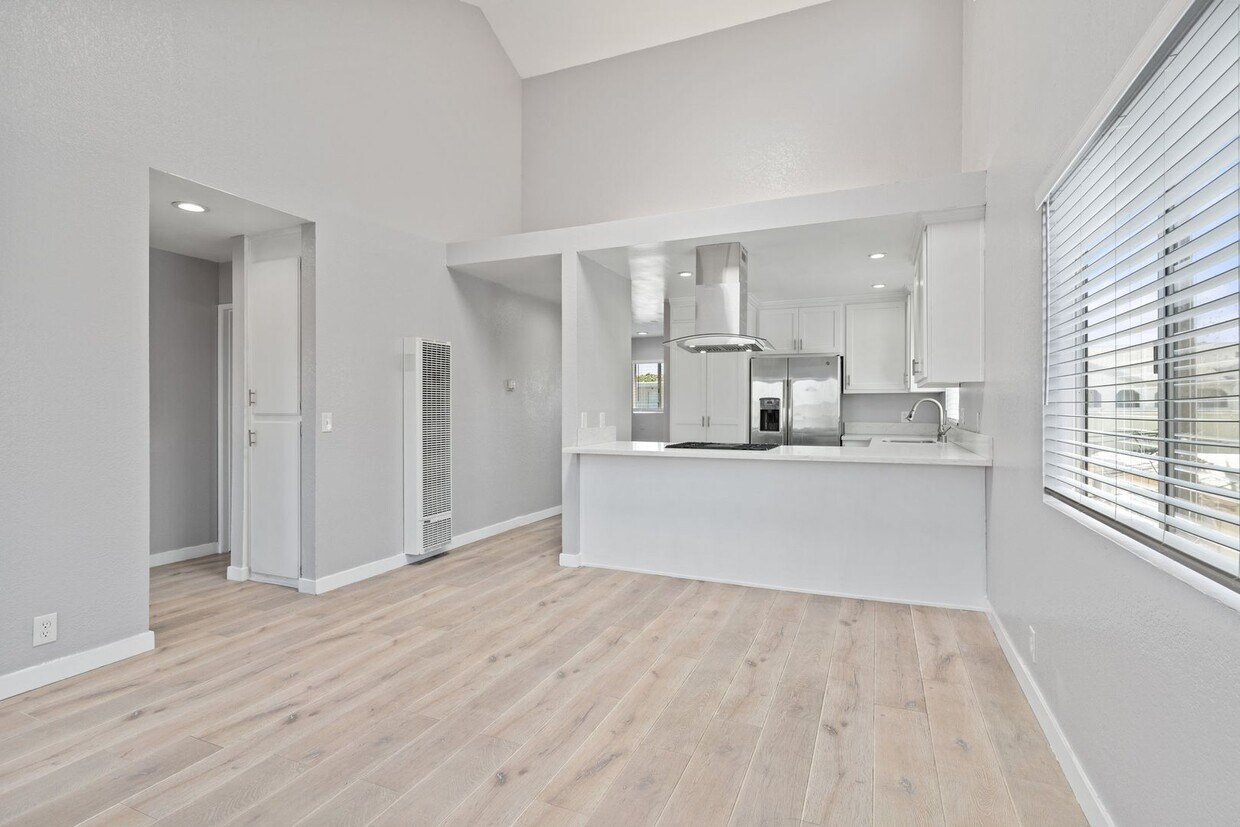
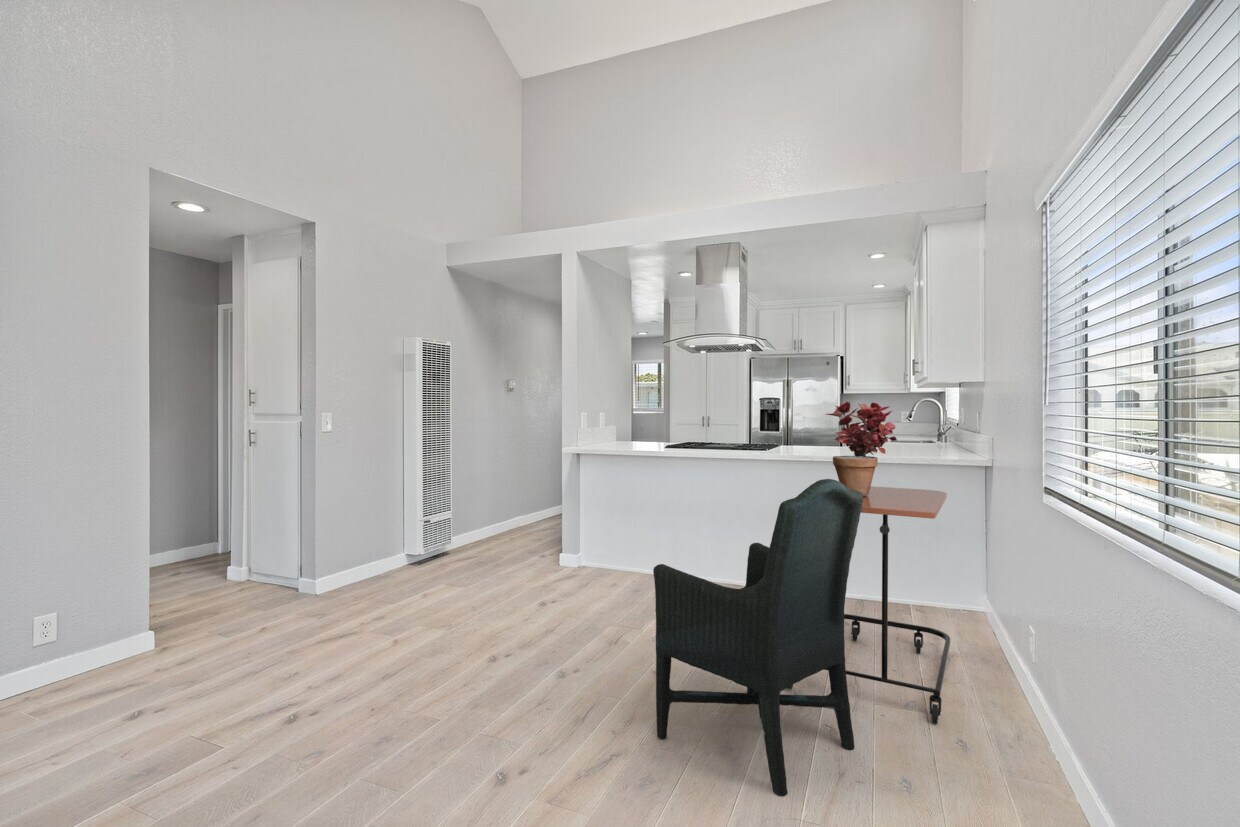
+ chair [652,478,863,797]
+ side table [786,485,951,724]
+ potted plant [825,401,898,496]
